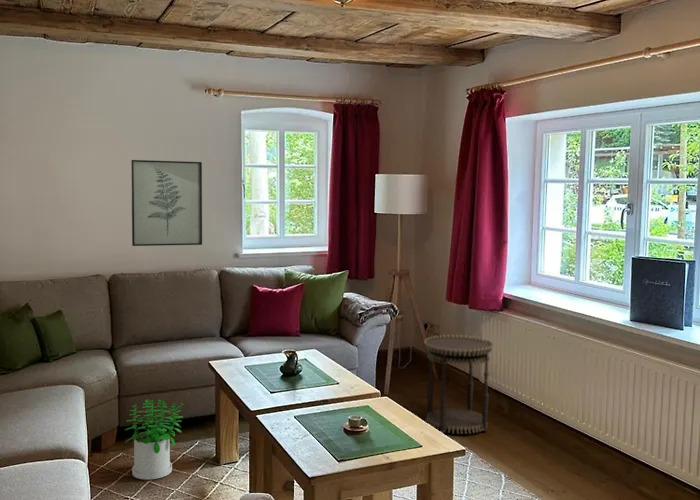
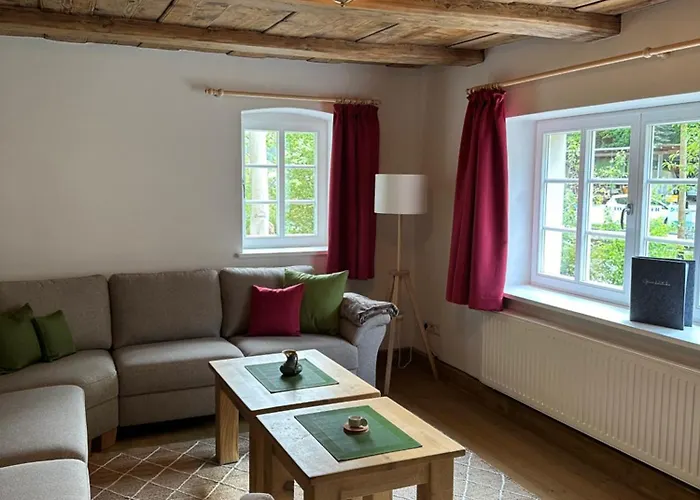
- side table [423,334,495,435]
- wall art [130,159,203,247]
- potted plant [124,397,185,480]
